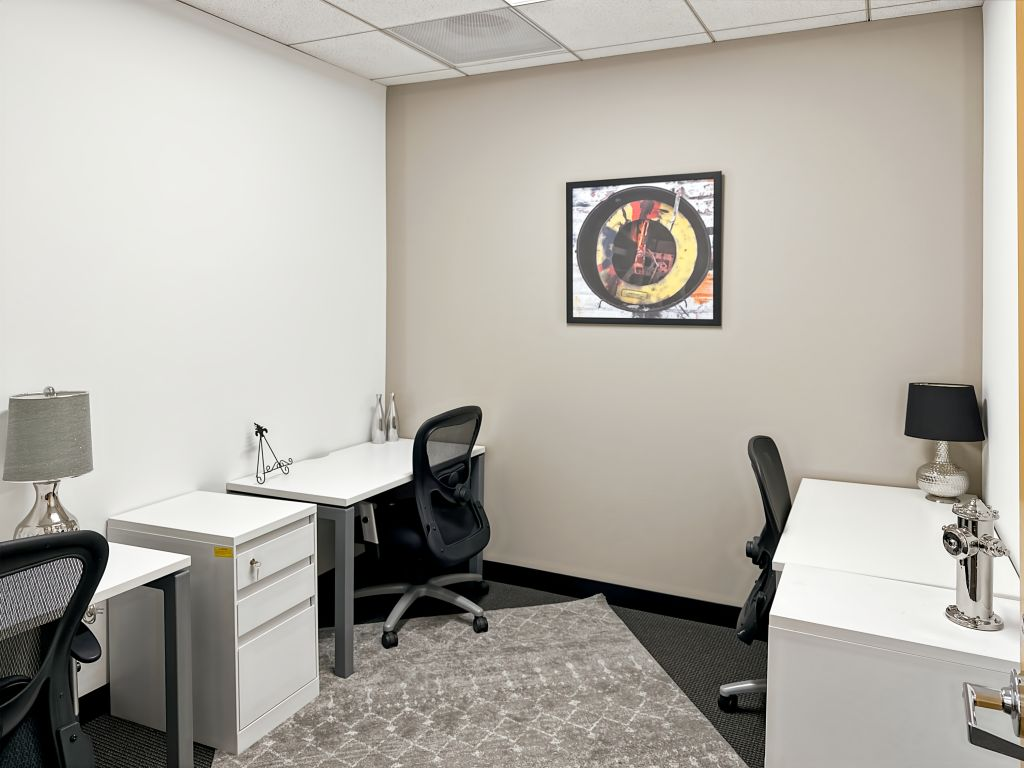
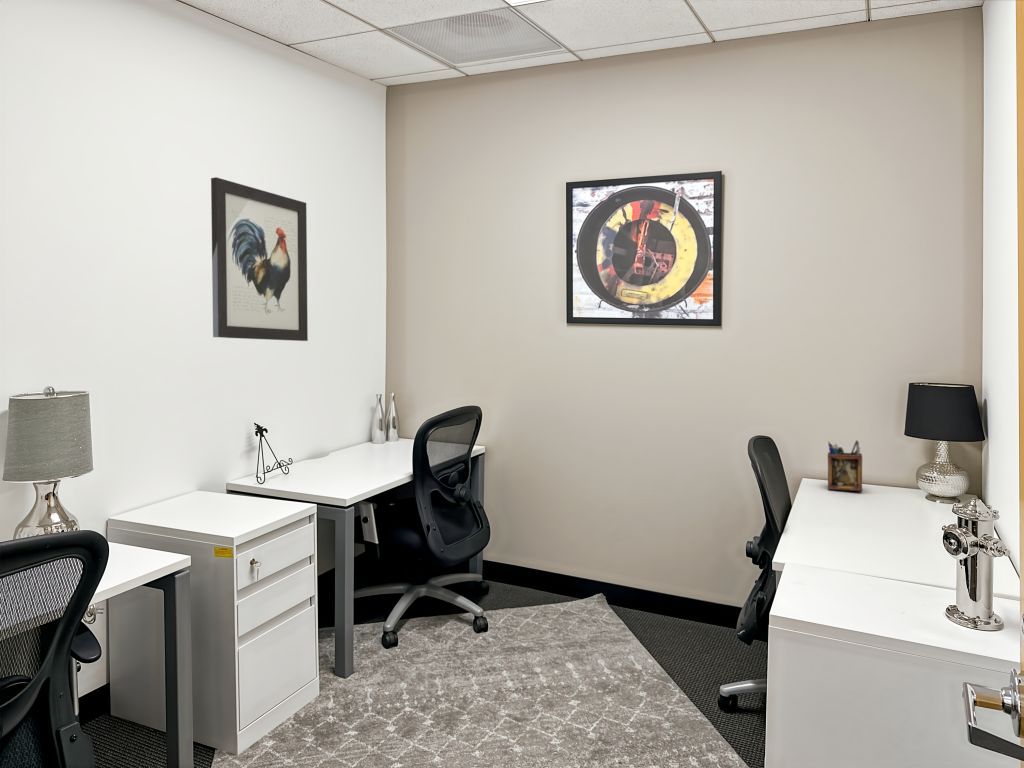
+ desk organizer [827,440,863,492]
+ wall art [210,176,309,342]
